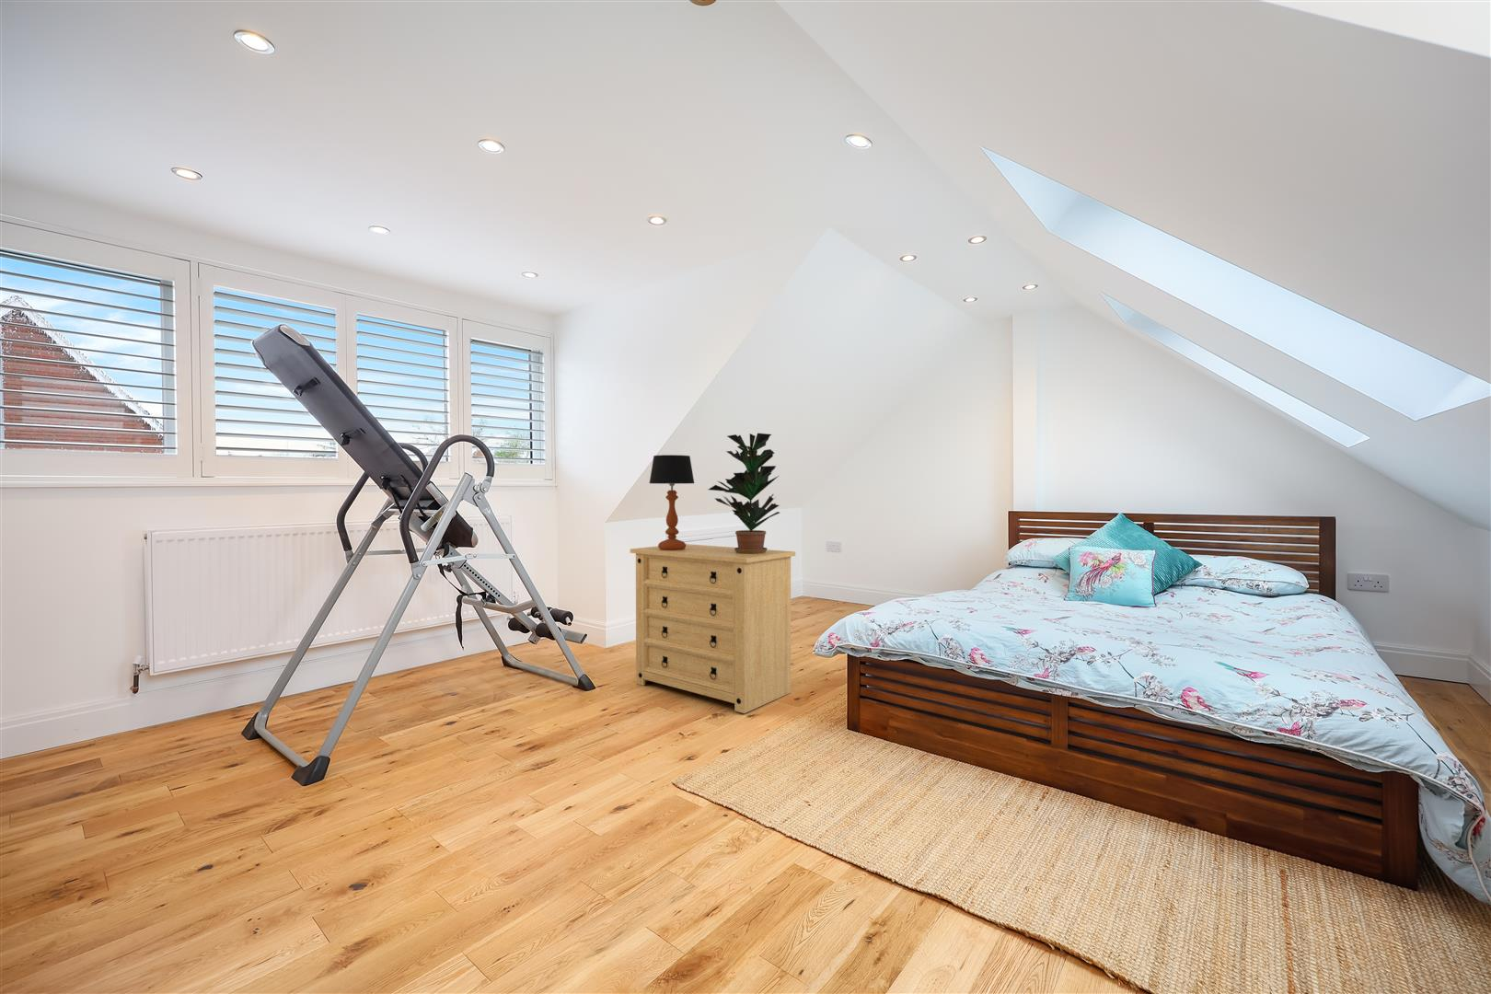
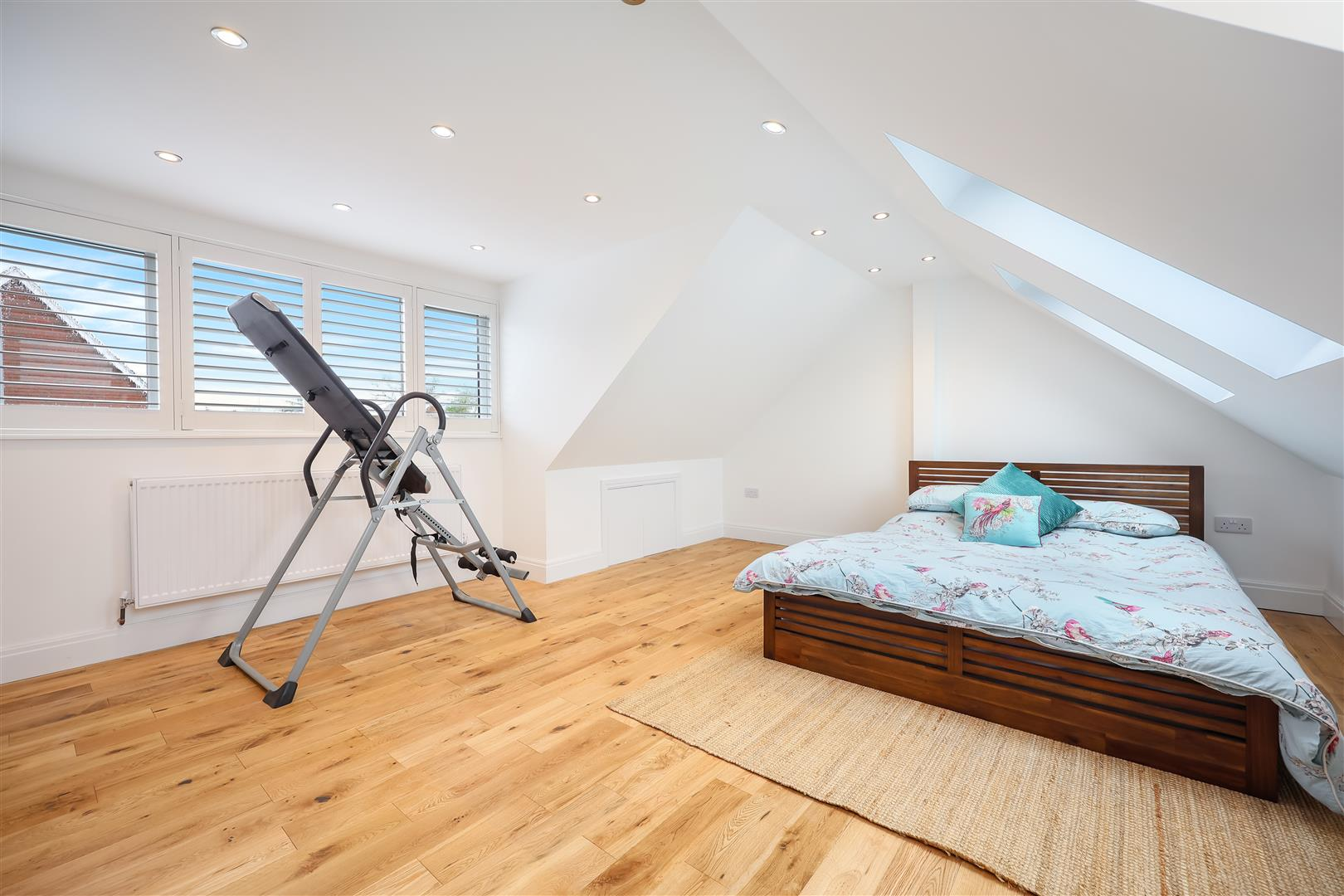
- potted plant [708,433,781,554]
- dresser [629,542,797,714]
- table lamp [649,454,694,550]
